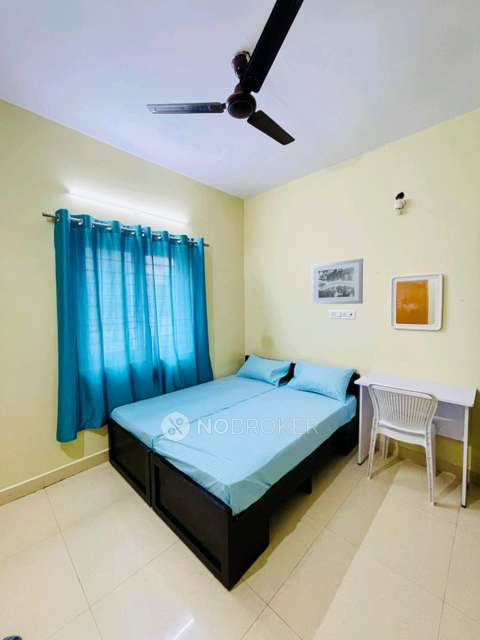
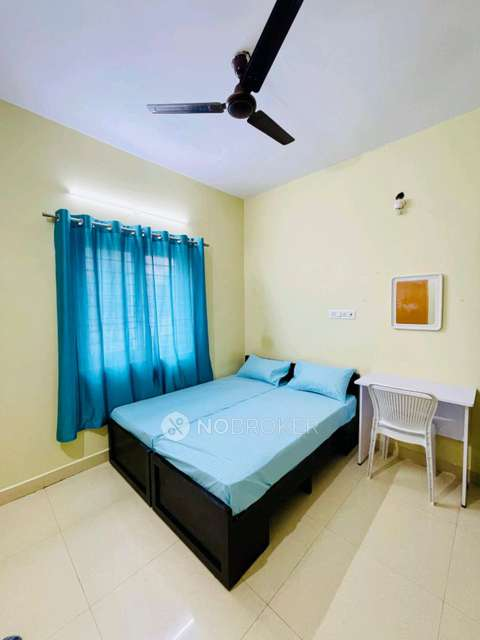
- wall art [311,258,364,305]
